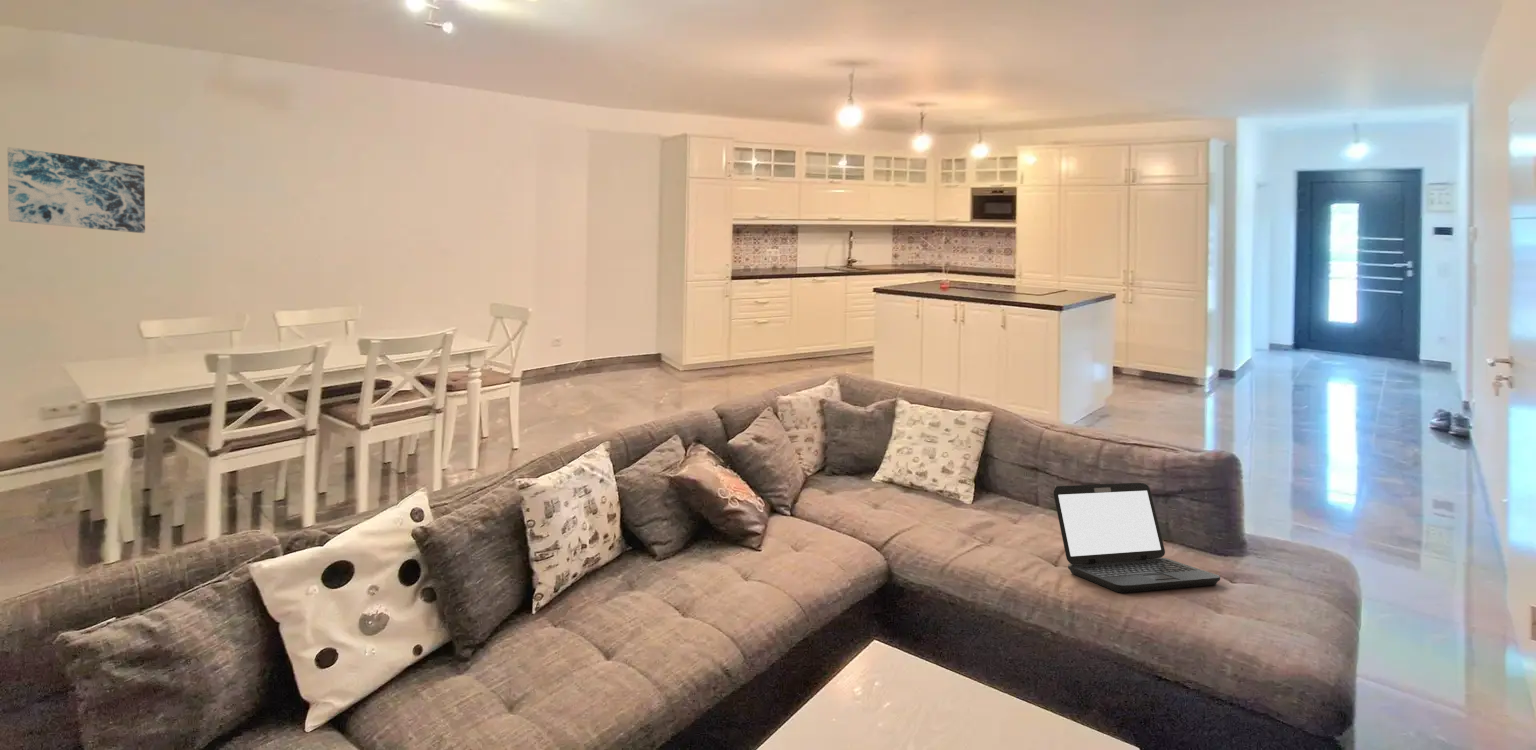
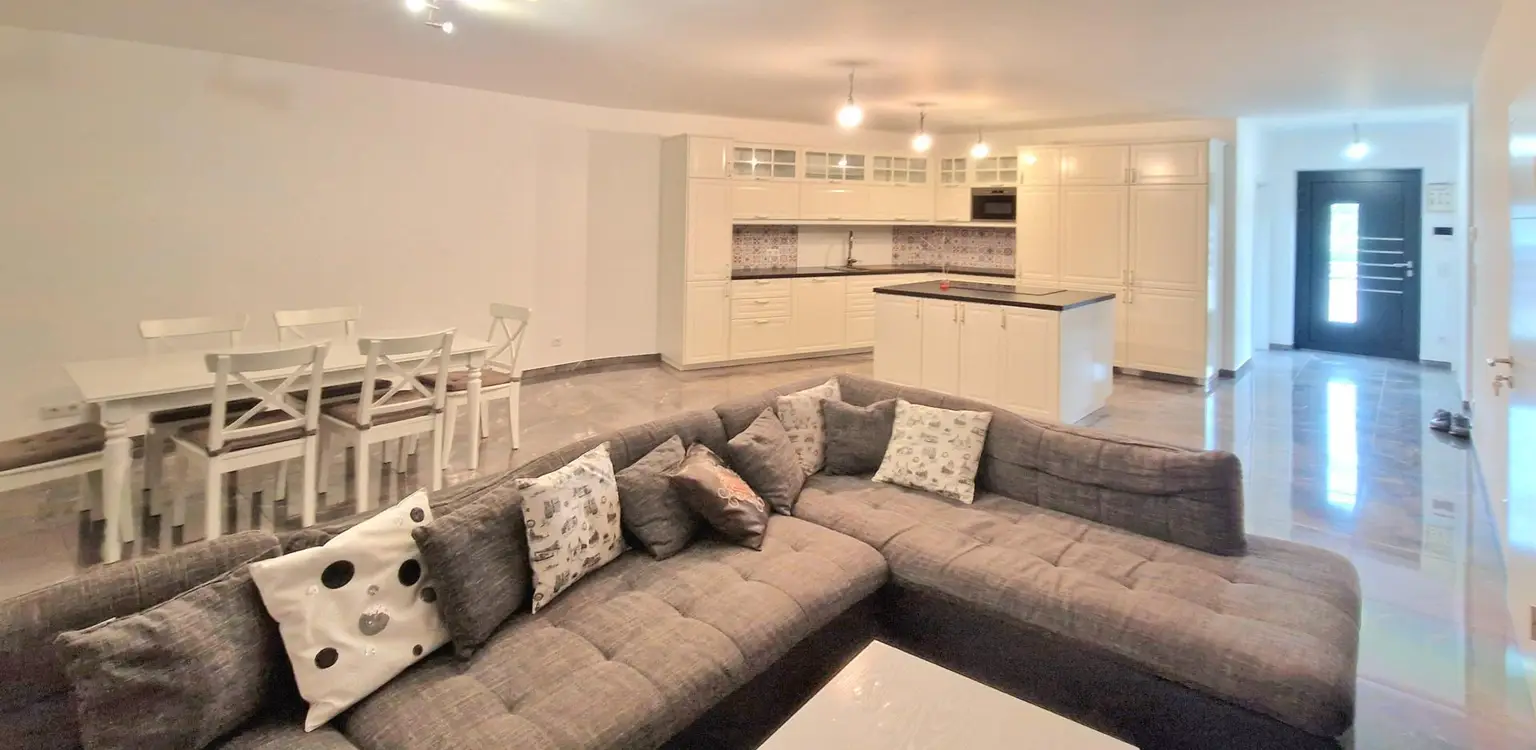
- laptop [1052,482,1221,594]
- wall art [7,146,146,234]
